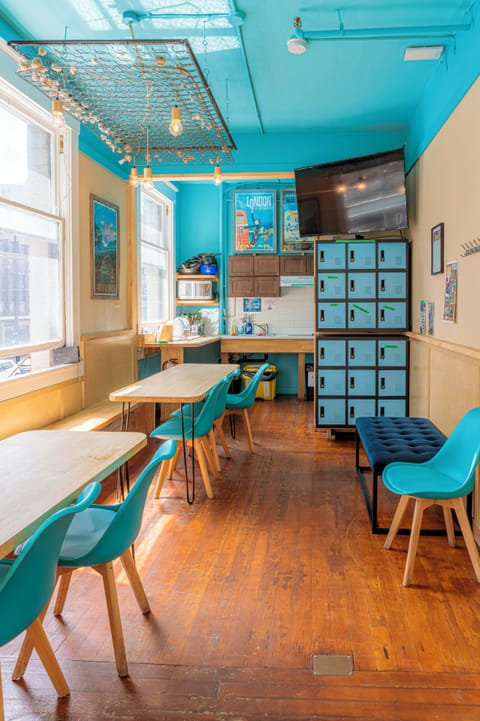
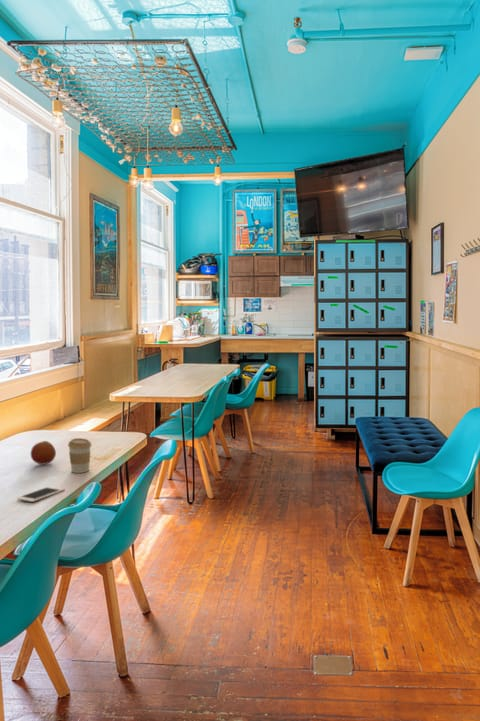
+ fruit [30,440,57,465]
+ coffee cup [67,437,93,474]
+ cell phone [16,485,66,503]
